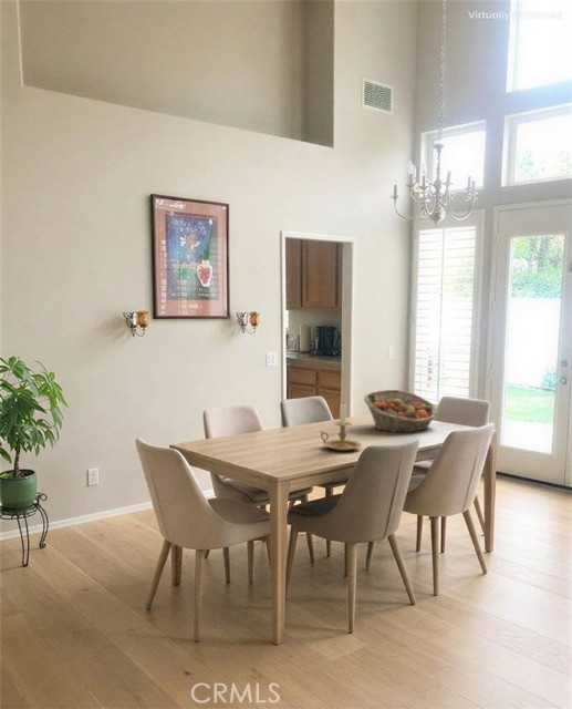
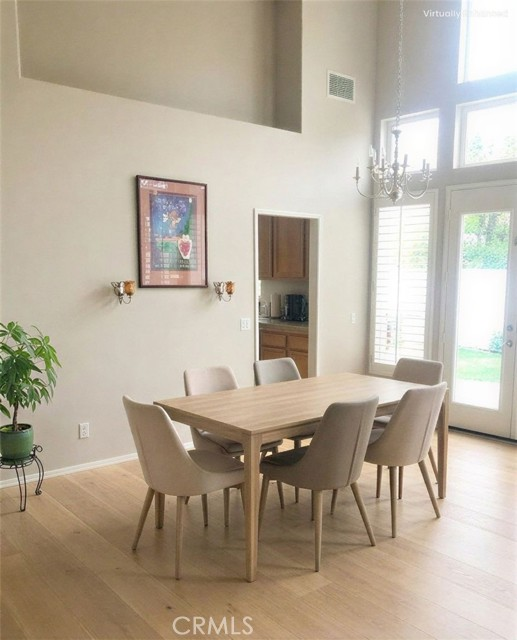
- candle holder [320,401,363,452]
- fruit basket [363,389,438,433]
